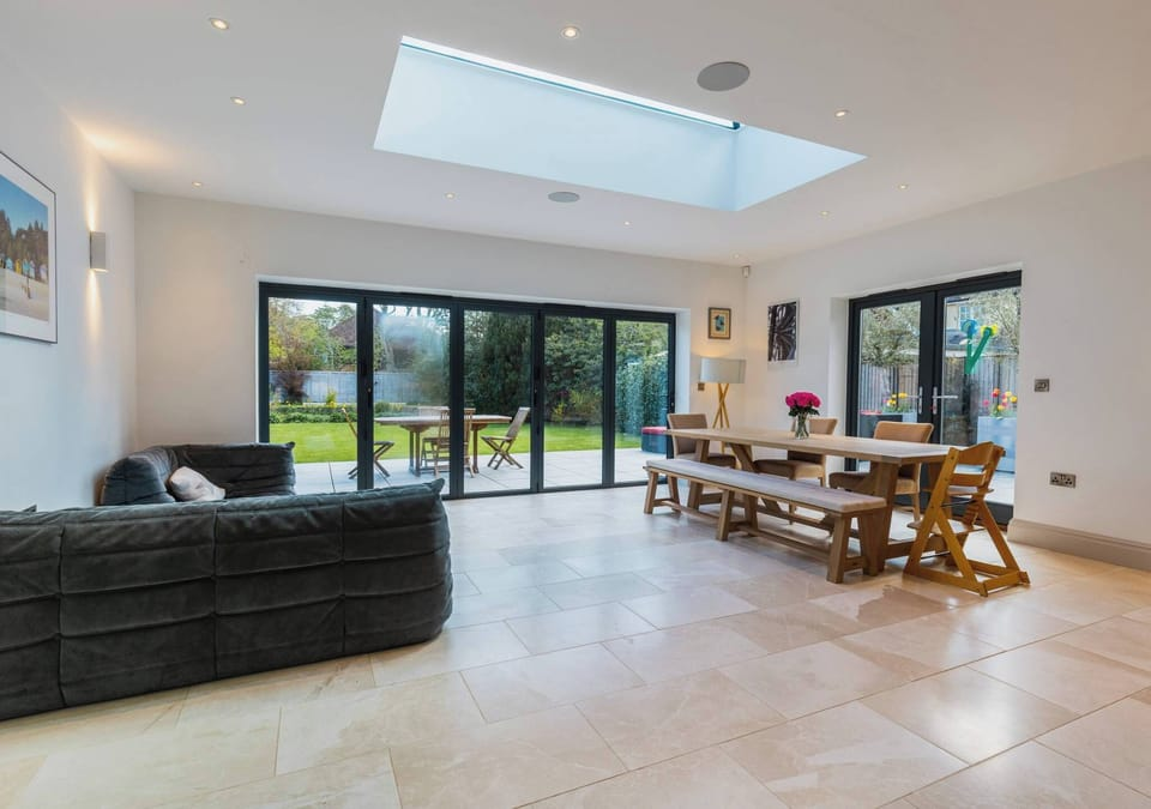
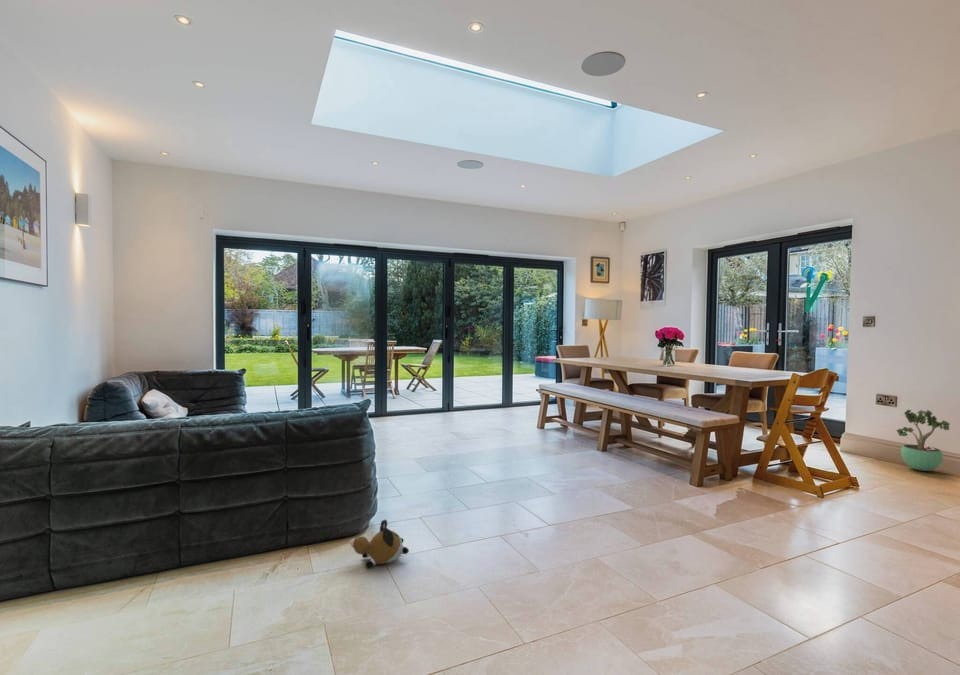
+ plush toy [349,519,410,569]
+ potted plant [895,409,951,472]
